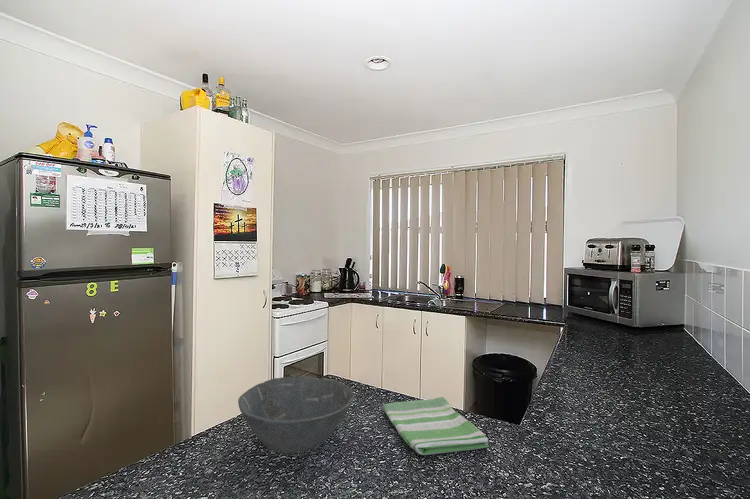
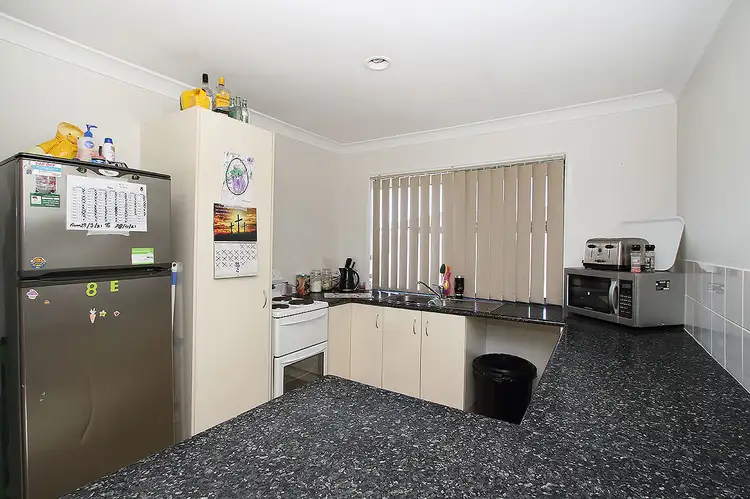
- dish towel [381,396,490,456]
- bowl [237,375,355,454]
